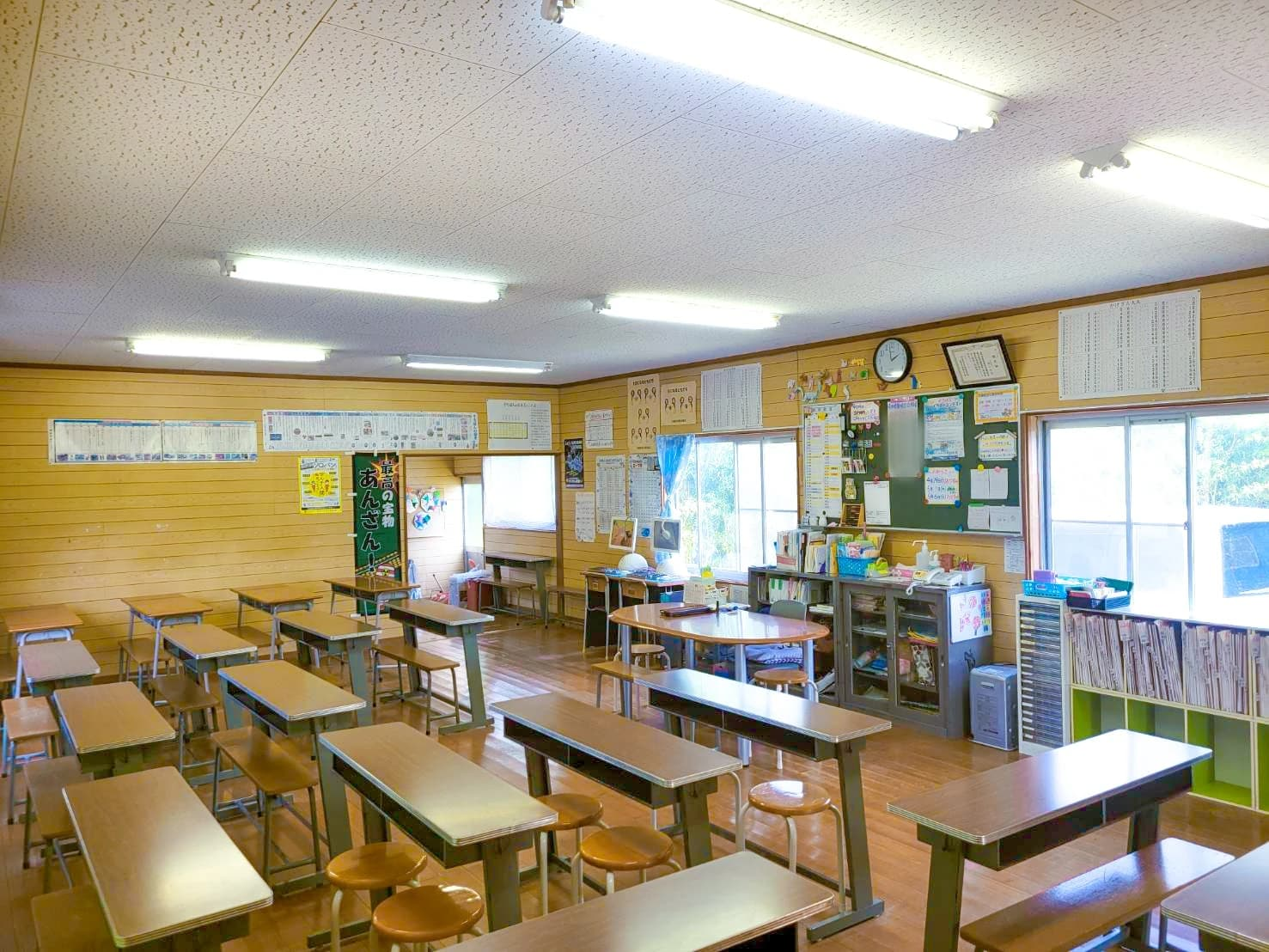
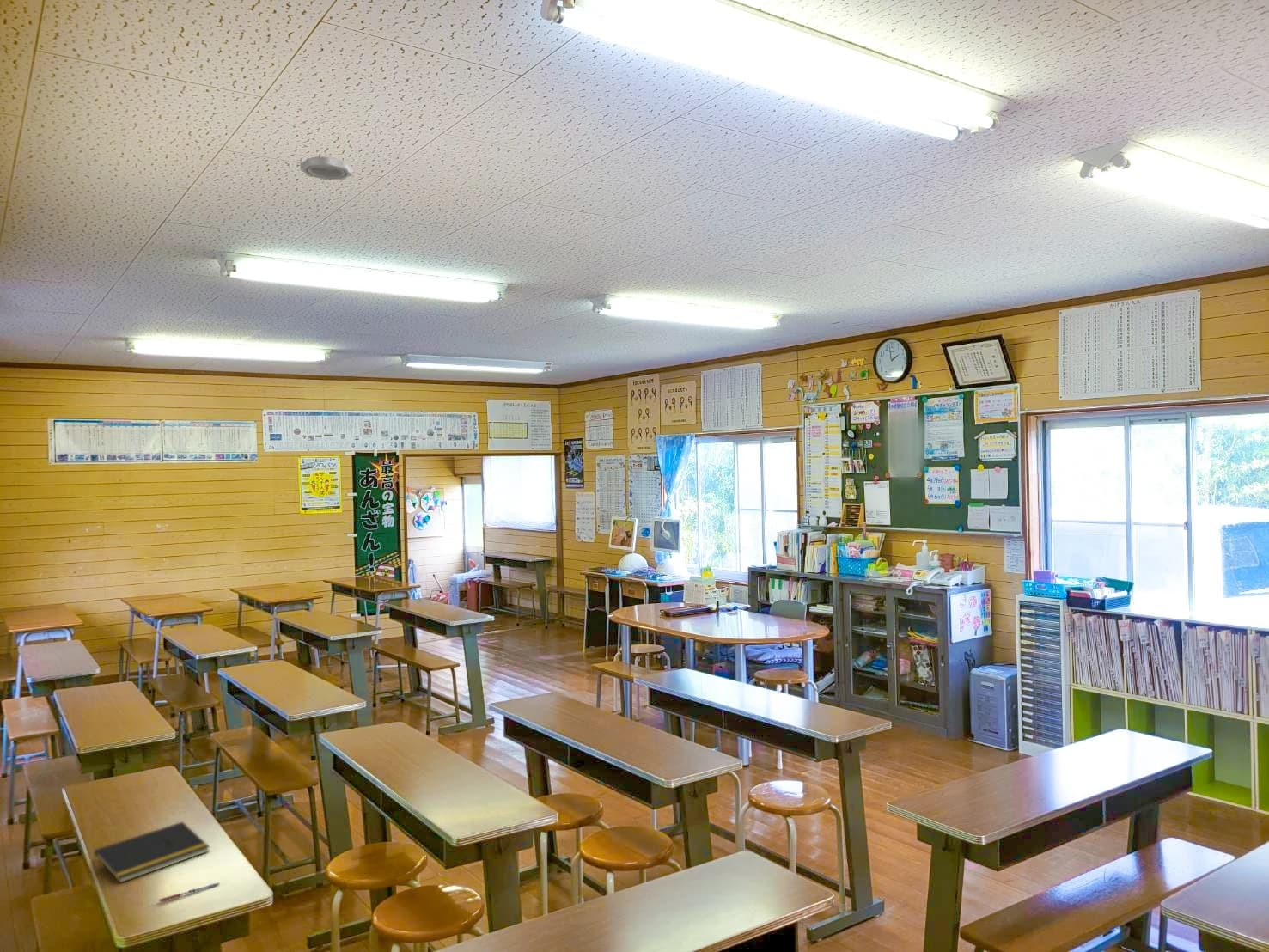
+ smoke detector [299,156,353,181]
+ pen [158,882,221,903]
+ notepad [91,821,210,884]
